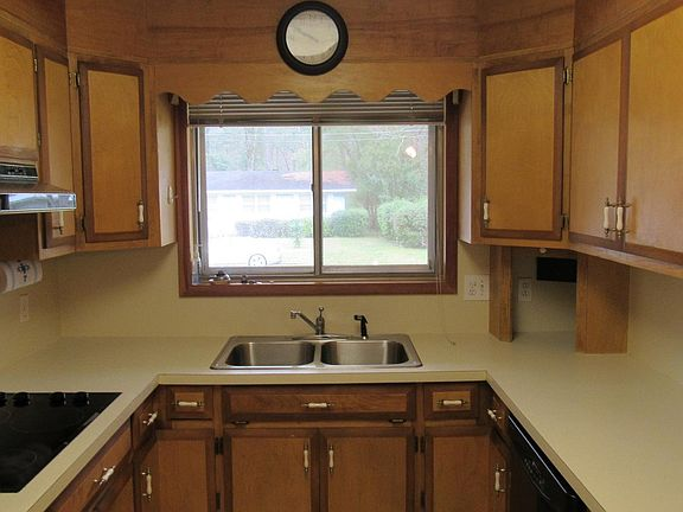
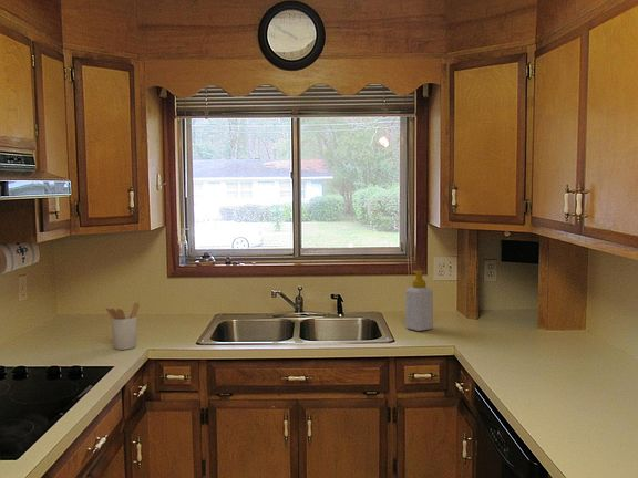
+ soap bottle [404,270,434,332]
+ utensil holder [104,301,141,351]
